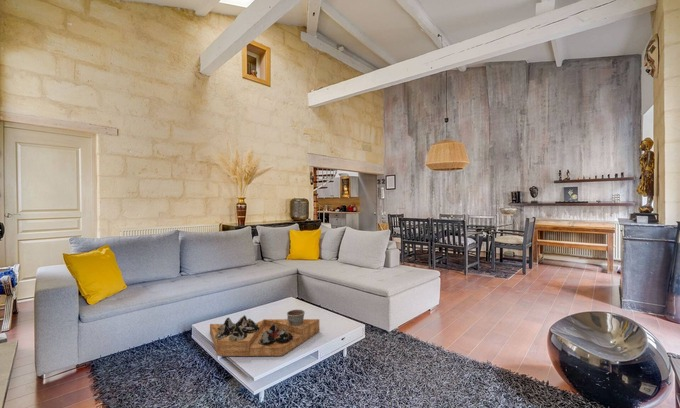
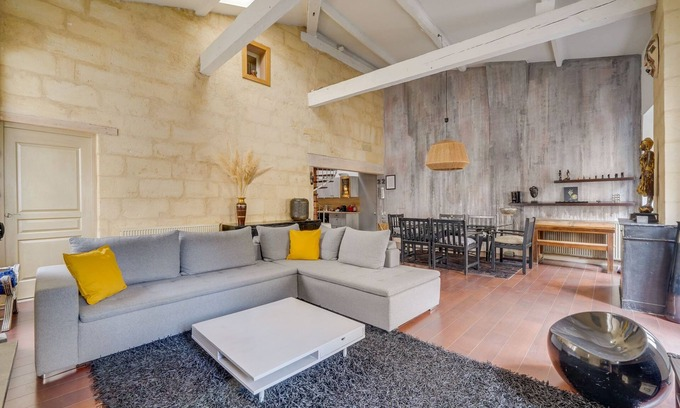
- decorative tray [209,309,320,357]
